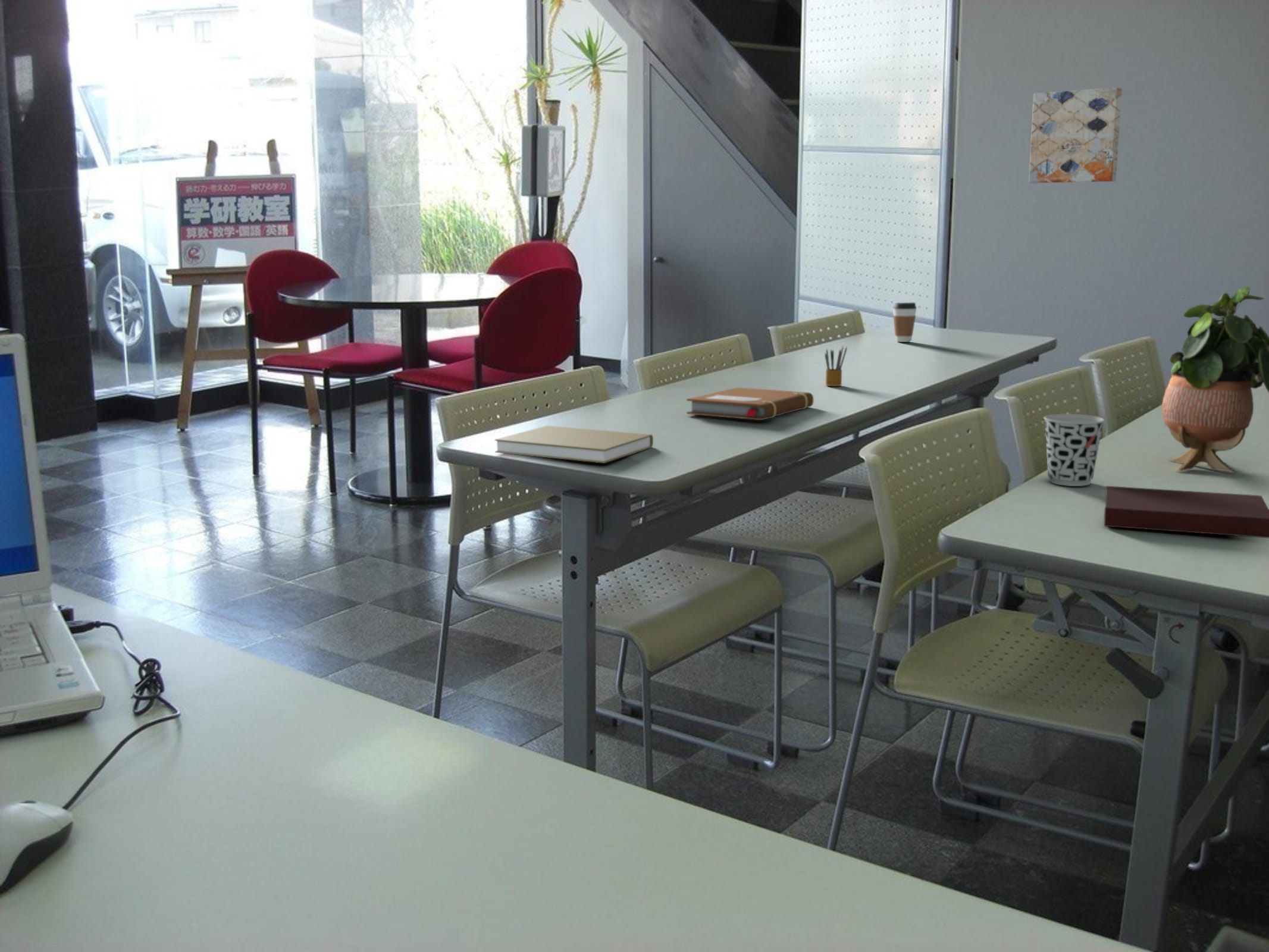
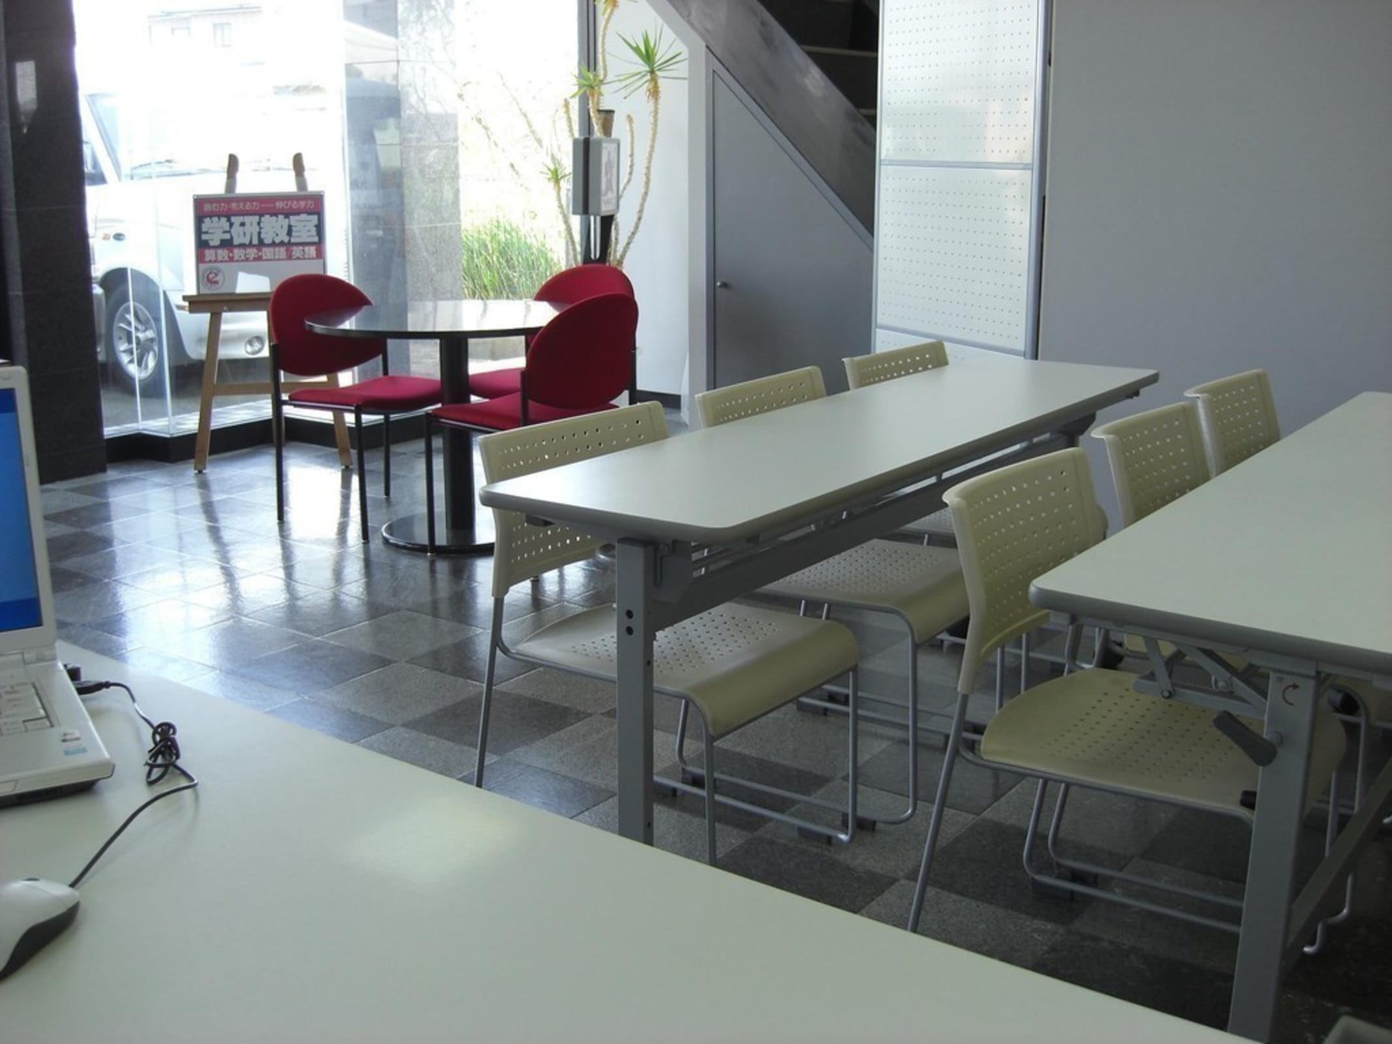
- notebook [686,387,814,421]
- notebook [1104,486,1269,538]
- pencil box [824,346,848,387]
- book [494,425,654,464]
- potted plant [1161,286,1269,474]
- coffee cup [892,302,917,343]
- cup [1043,414,1105,487]
- wall art [1028,87,1123,184]
